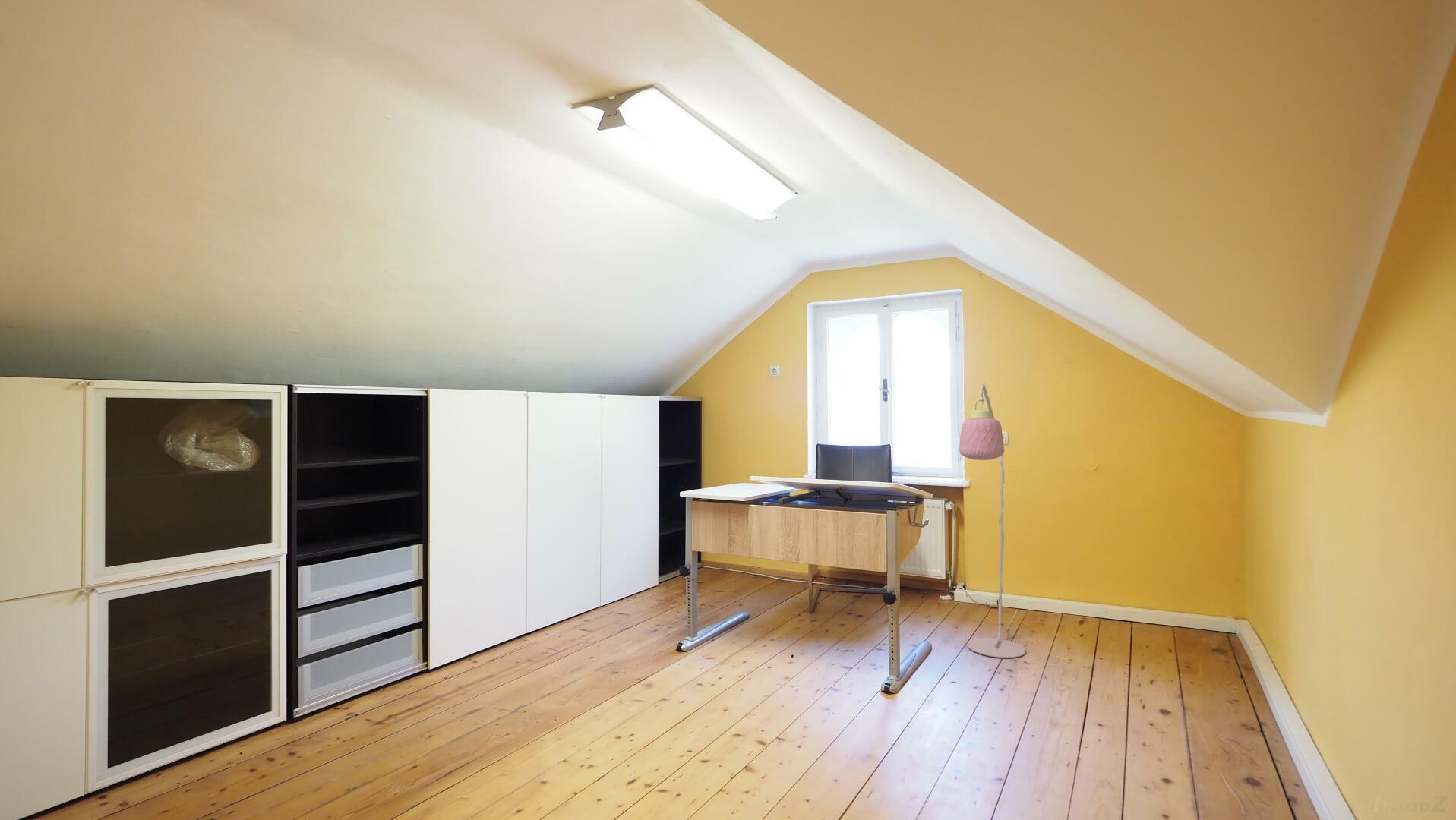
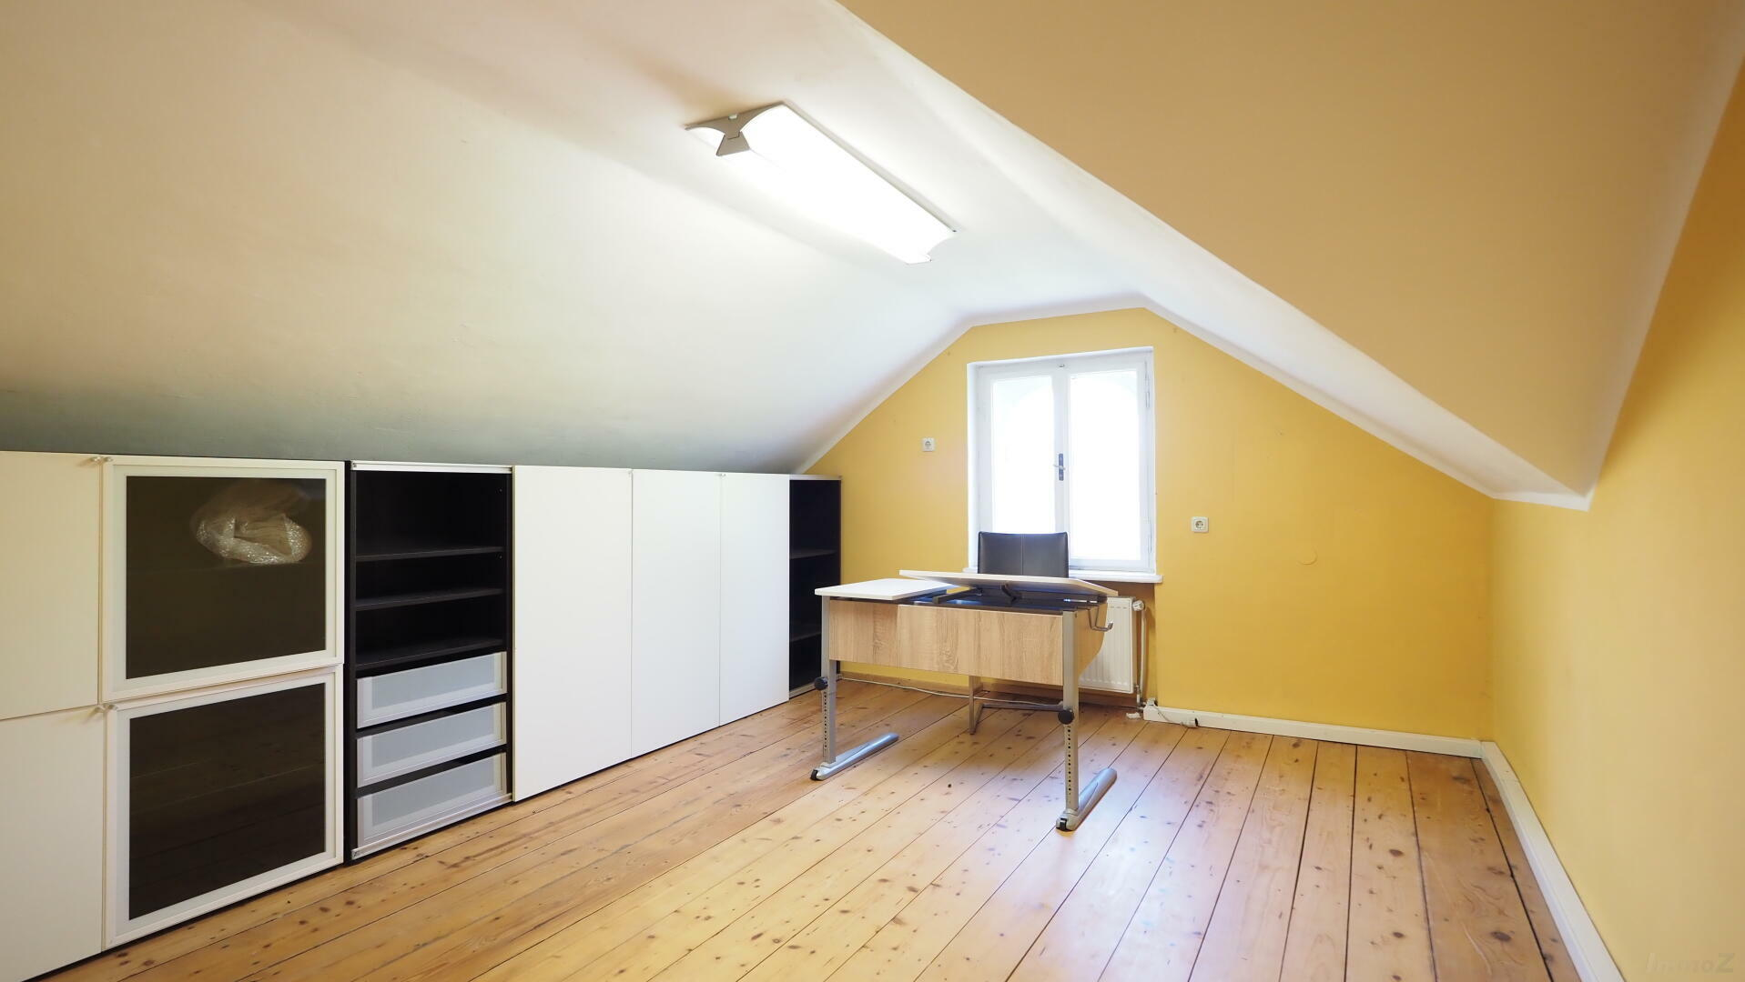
- floor lamp [959,381,1026,658]
